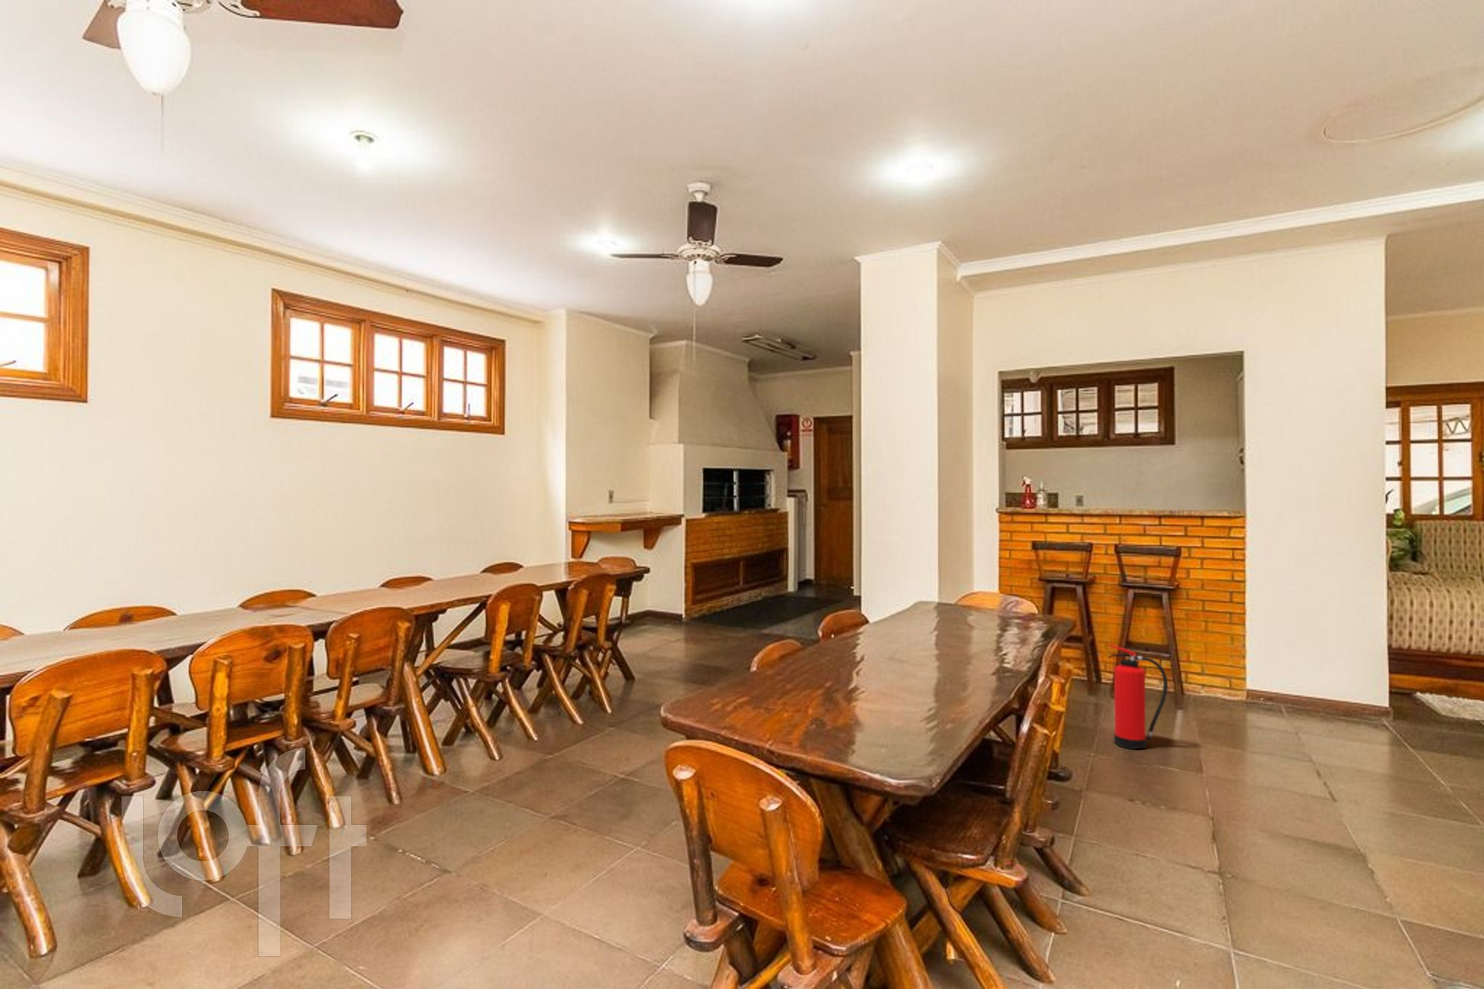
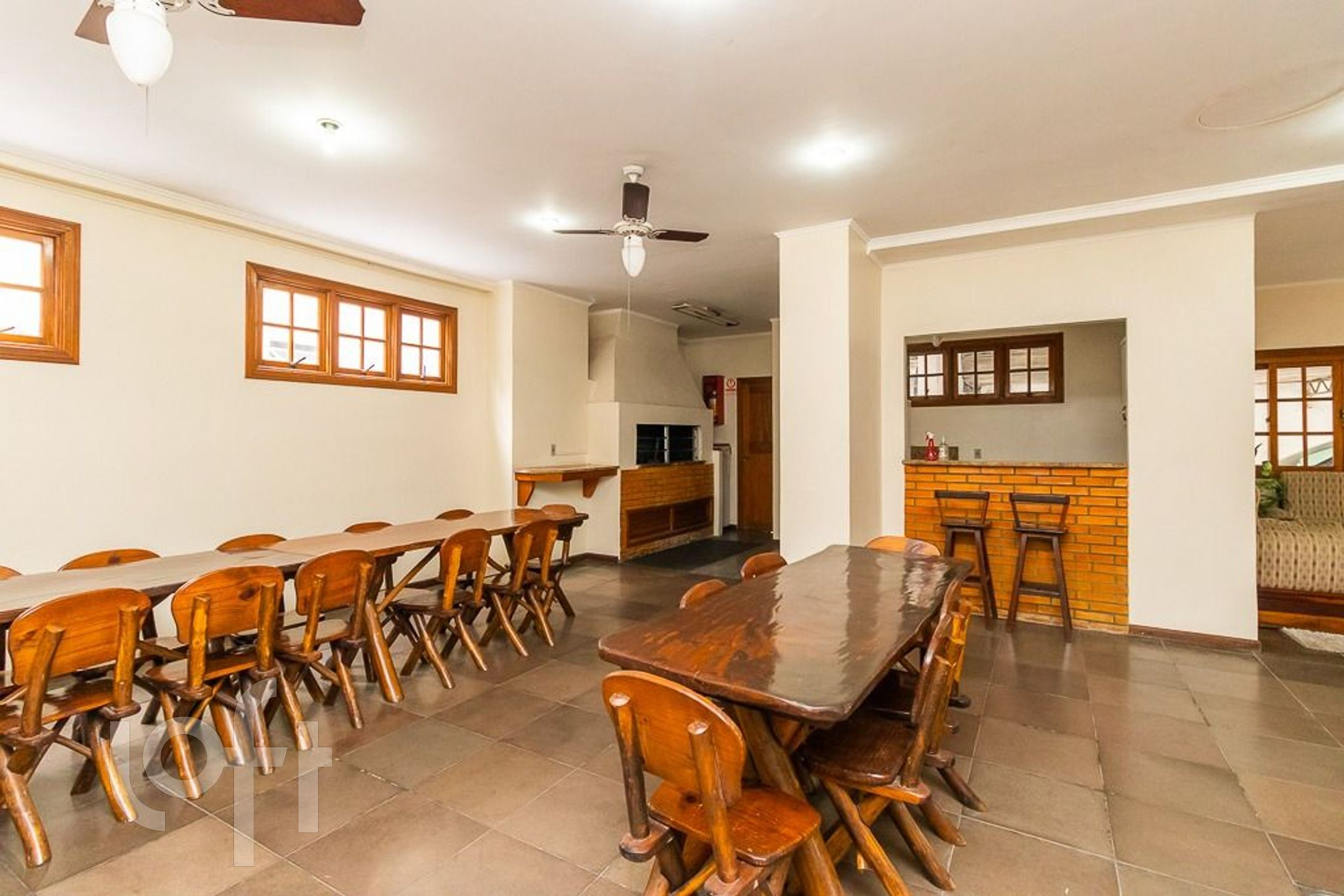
- fire extinguisher [1107,644,1168,749]
